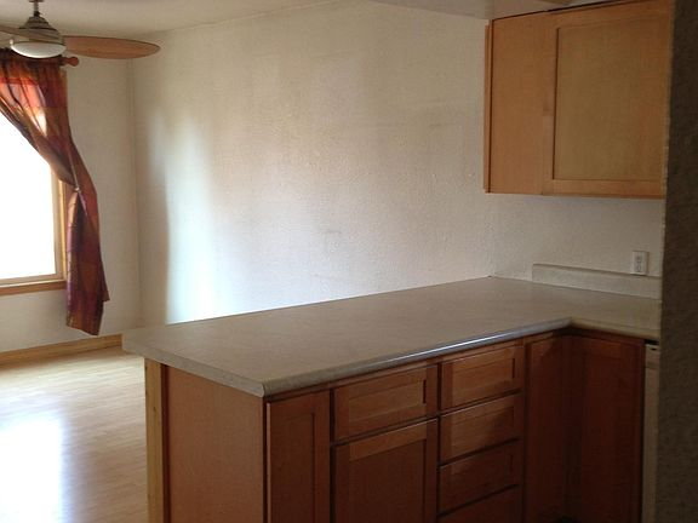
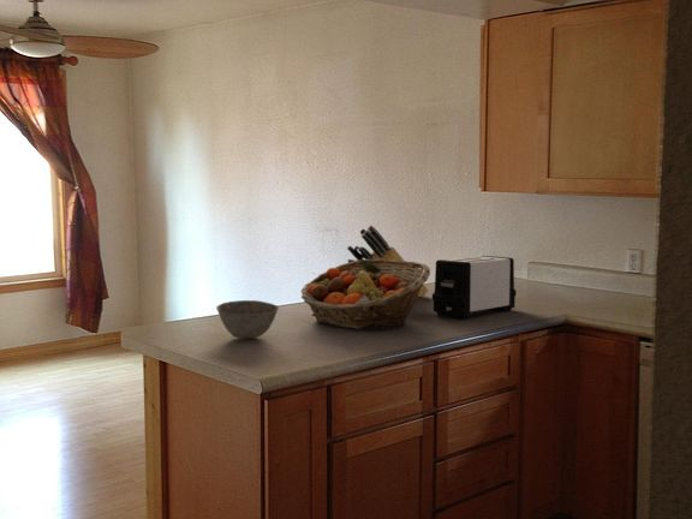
+ toaster [431,255,517,320]
+ knife block [346,225,429,298]
+ bowl [215,299,280,340]
+ fruit basket [300,258,431,330]
